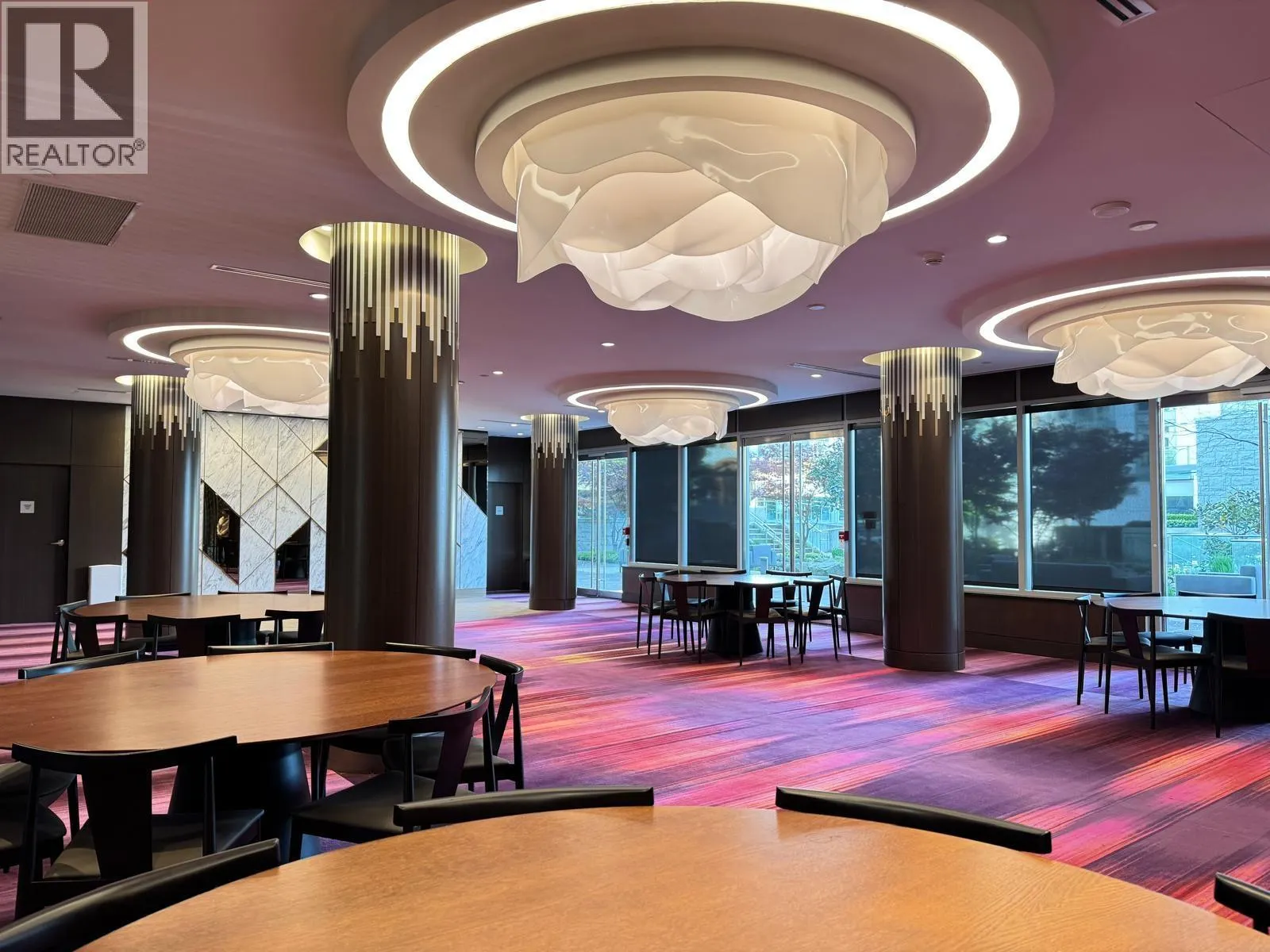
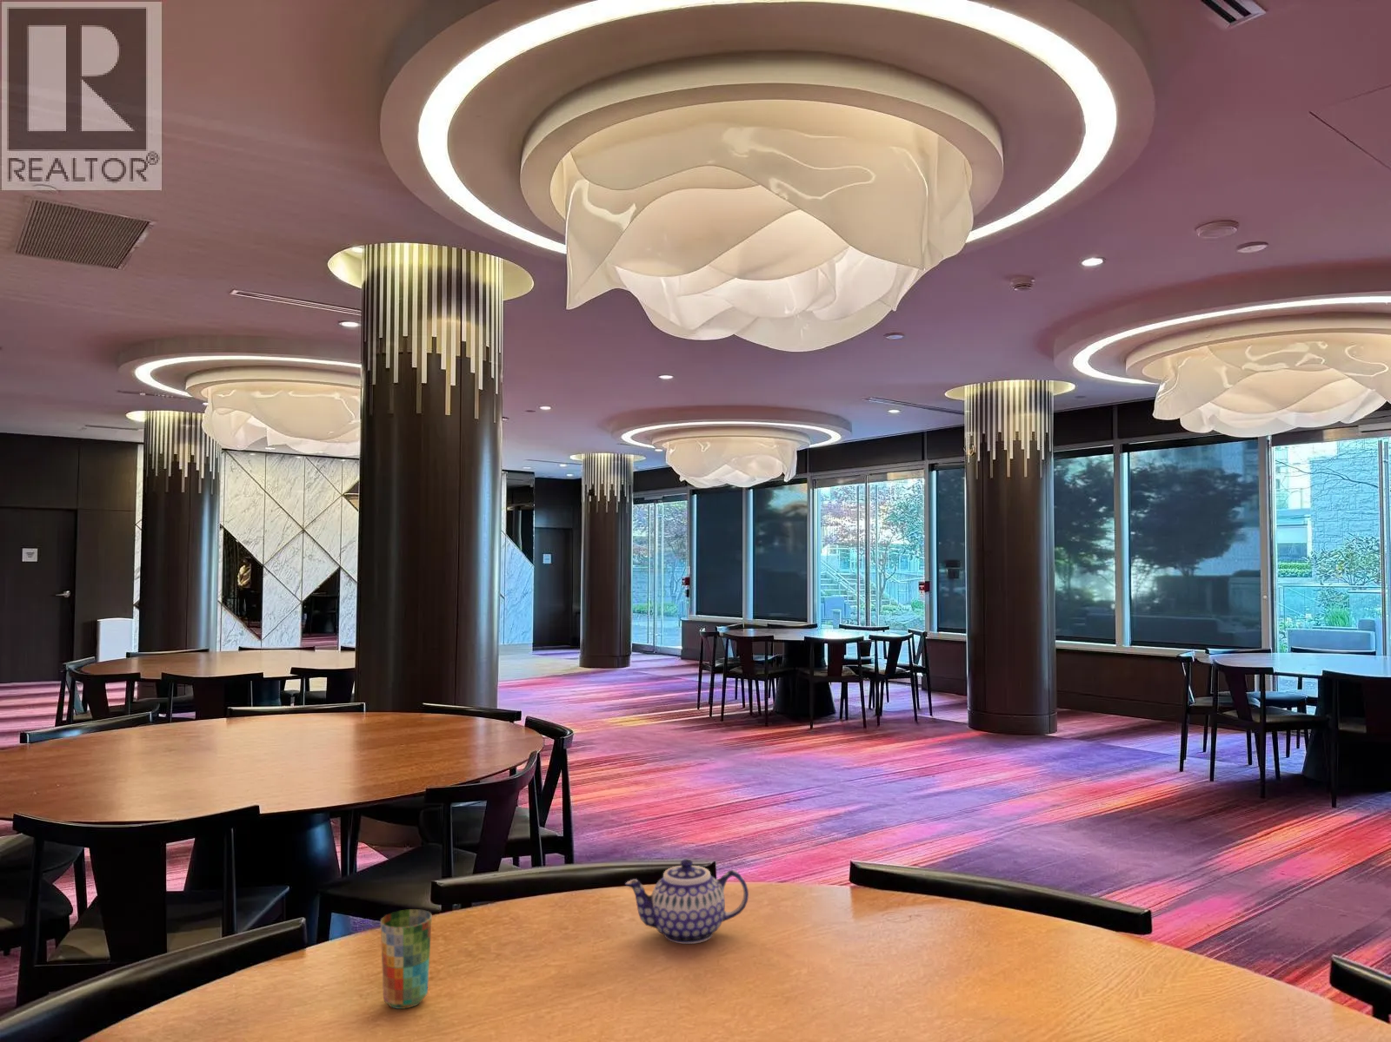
+ teapot [624,858,749,945]
+ cup [380,908,433,1010]
